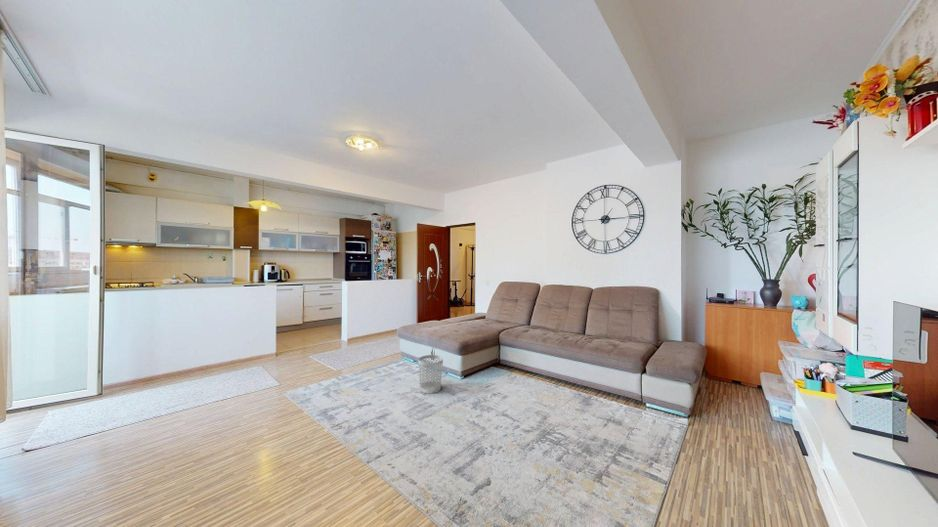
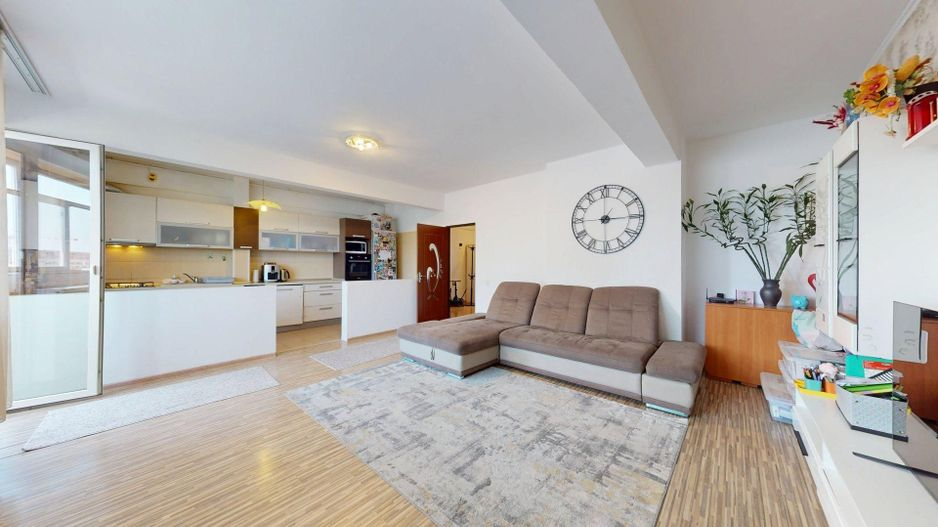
- wastebasket [417,354,444,395]
